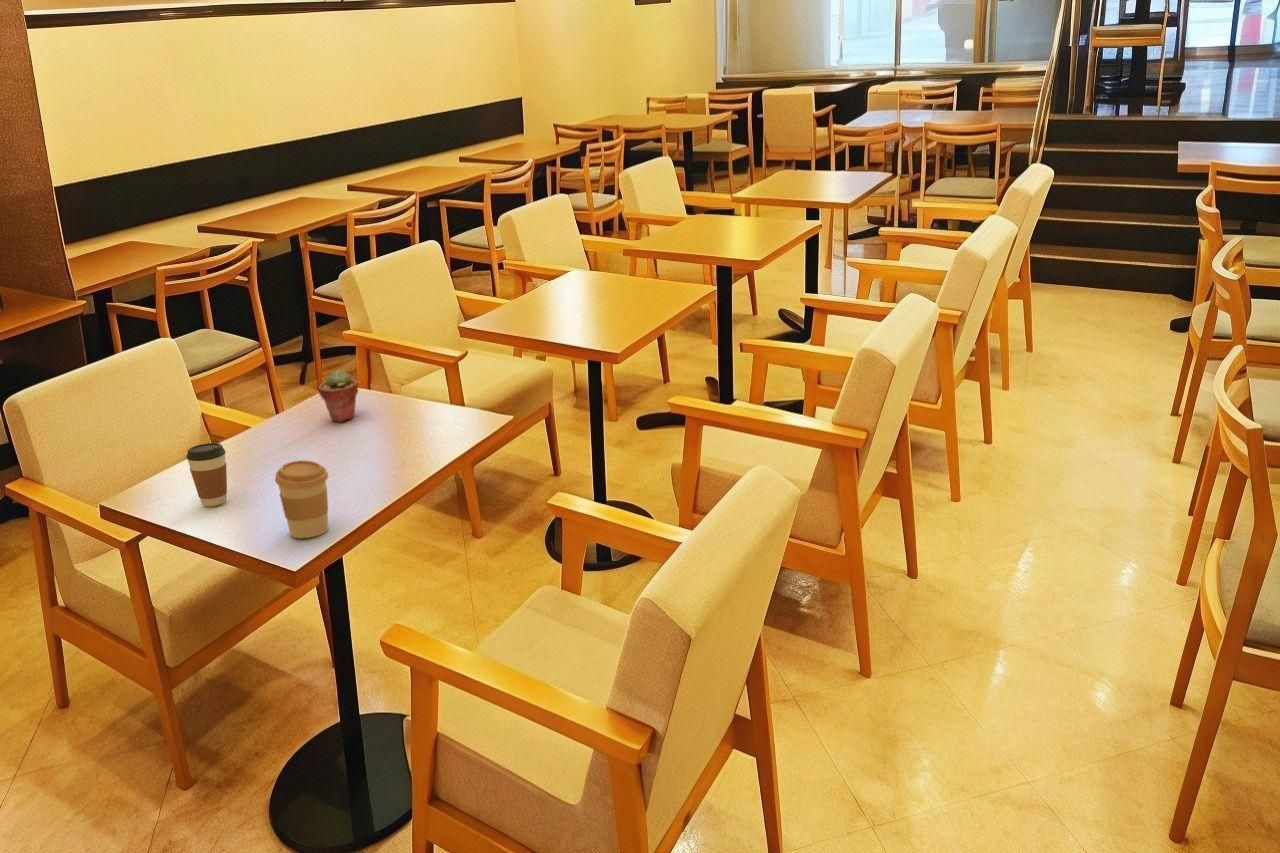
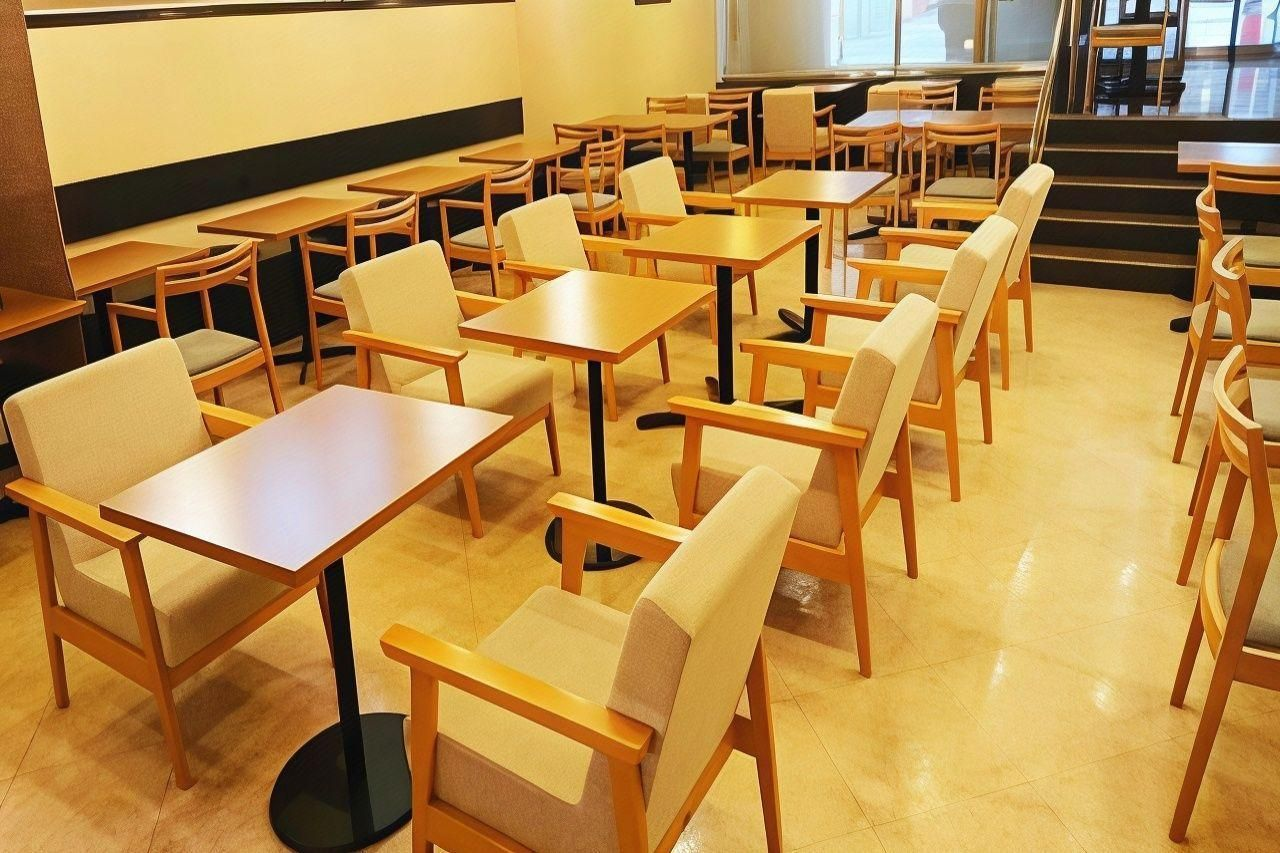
- potted succulent [317,369,359,423]
- coffee cup [185,442,228,507]
- coffee cup [274,459,330,539]
